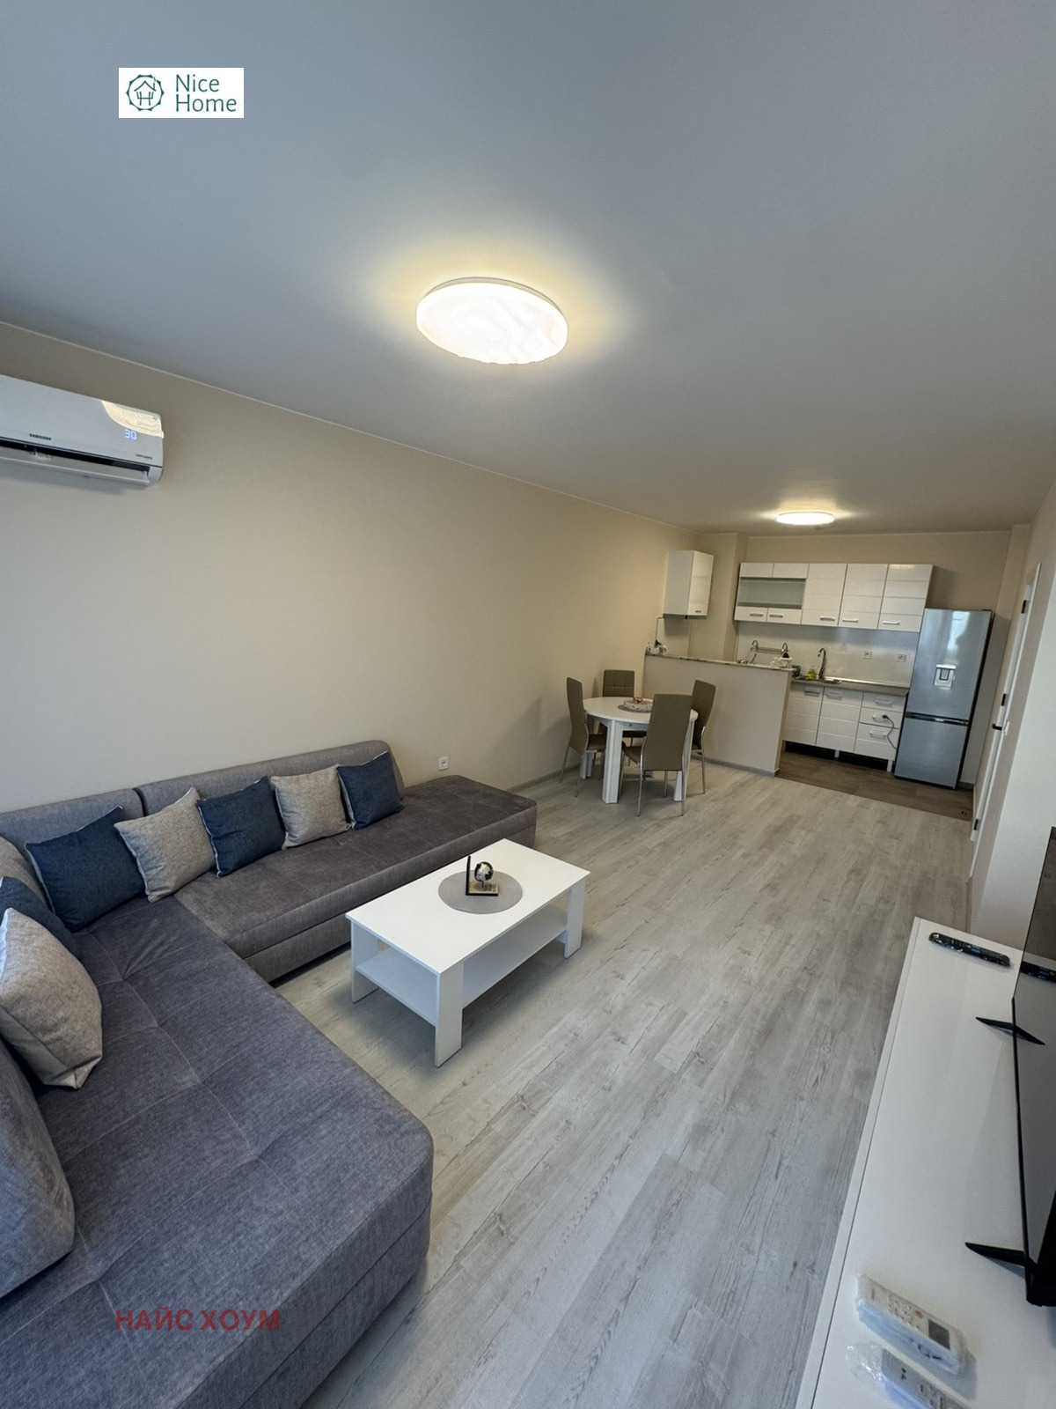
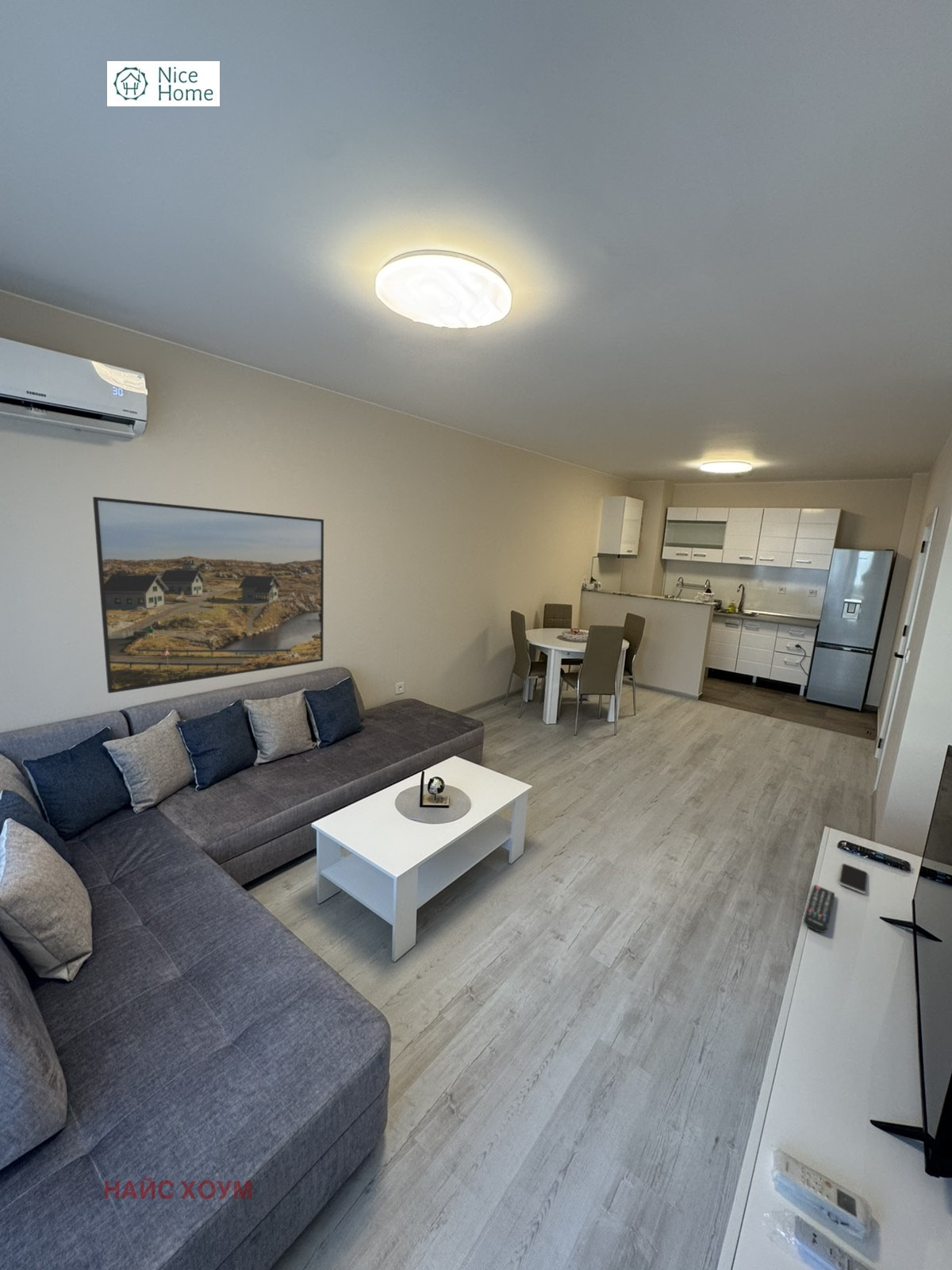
+ smartphone [839,863,869,895]
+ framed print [92,496,324,694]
+ remote control [803,884,835,933]
